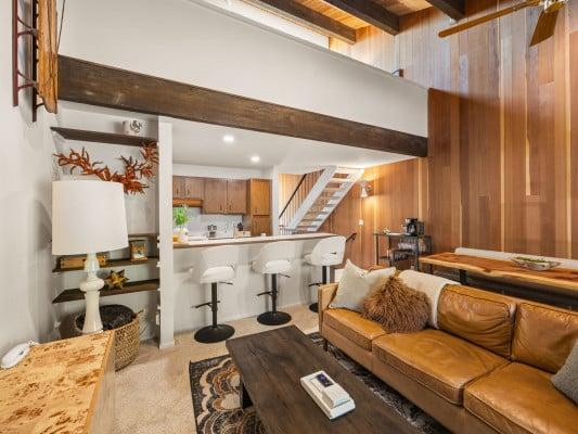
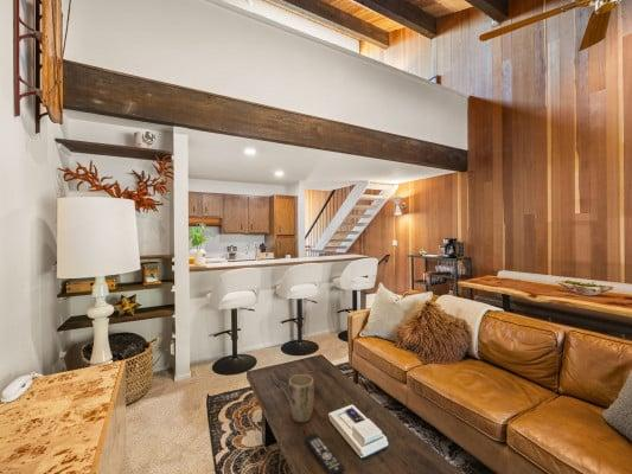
+ plant pot [288,373,315,424]
+ remote control [304,431,345,474]
